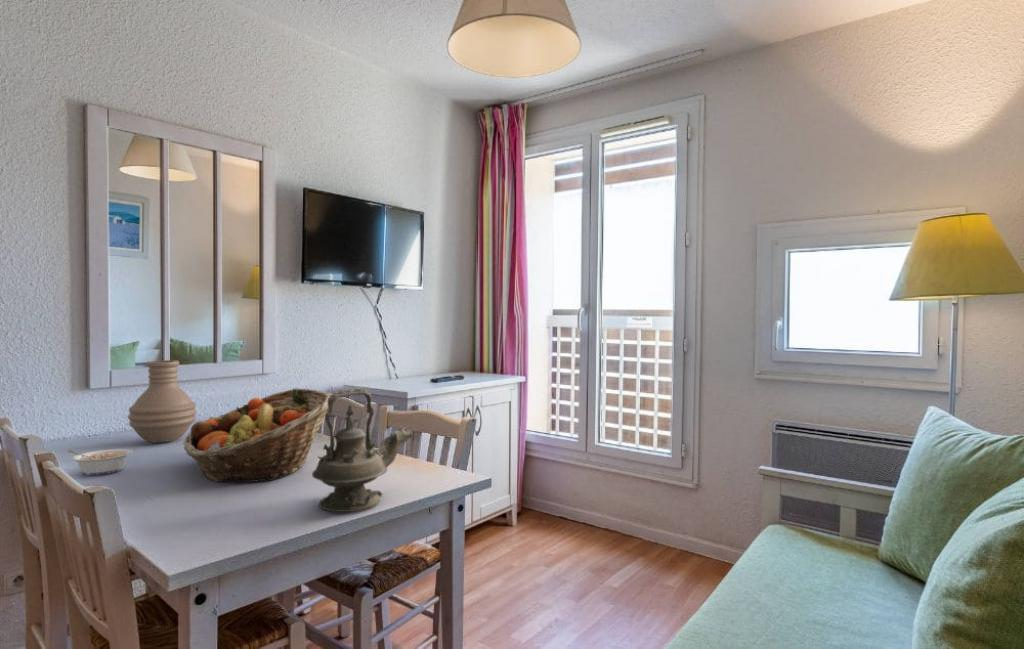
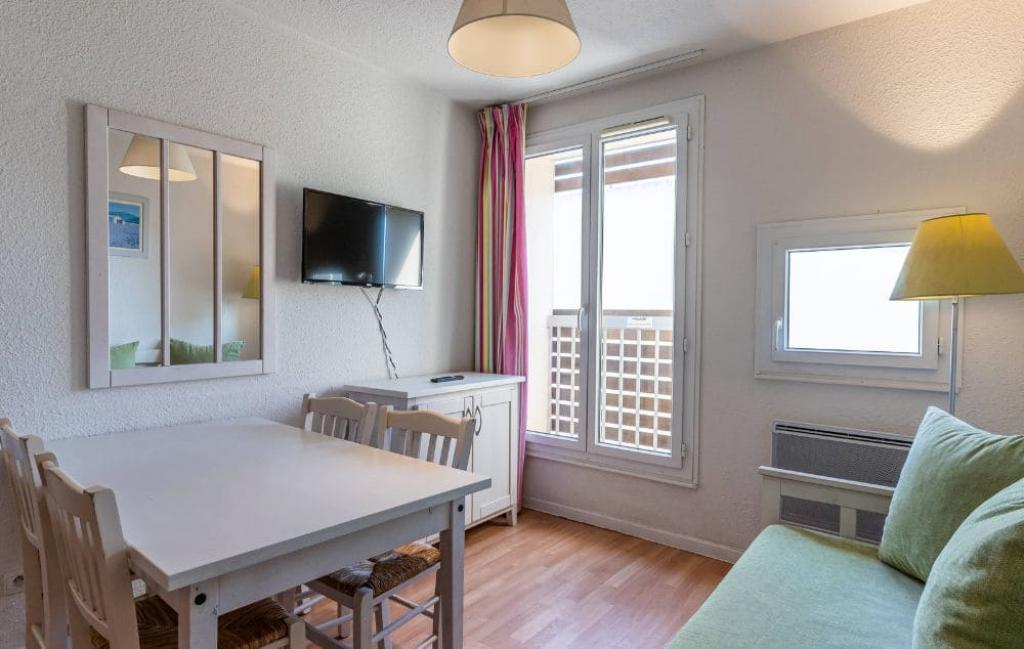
- fruit basket [182,388,333,483]
- vase [127,359,198,443]
- legume [66,448,133,476]
- teapot [311,388,414,513]
